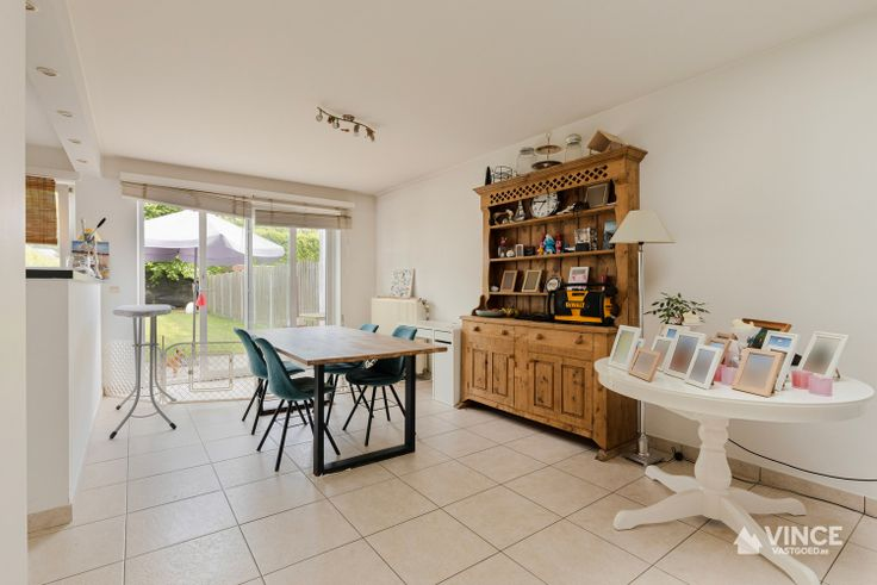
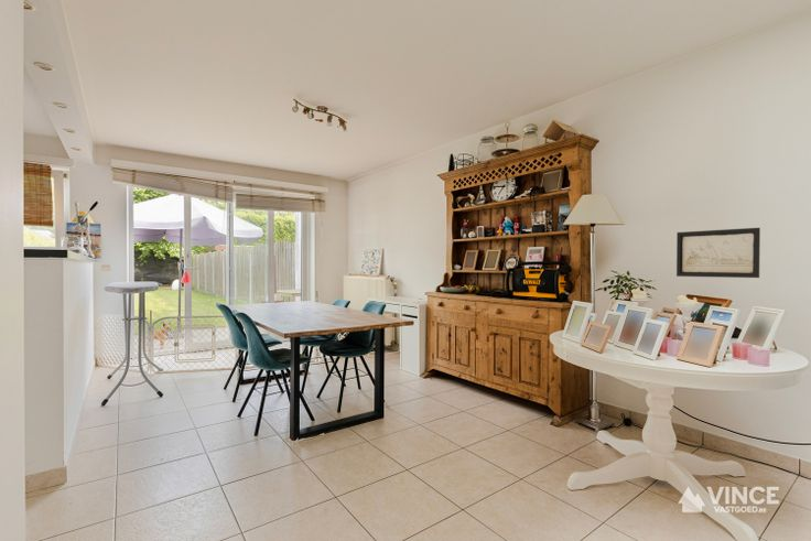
+ wall art [675,227,761,279]
